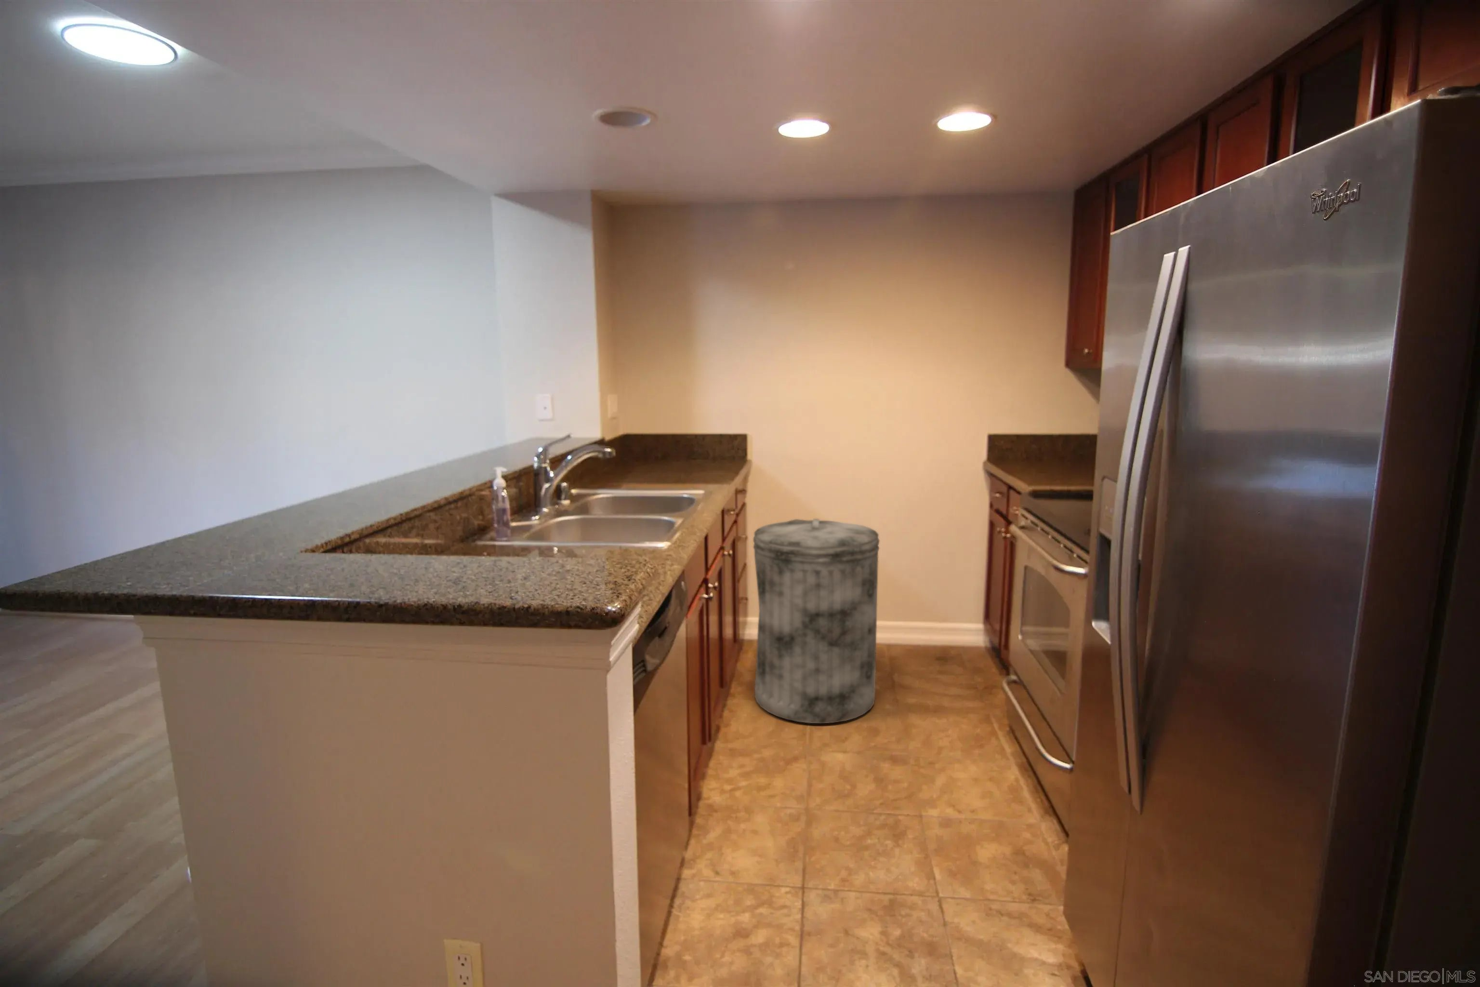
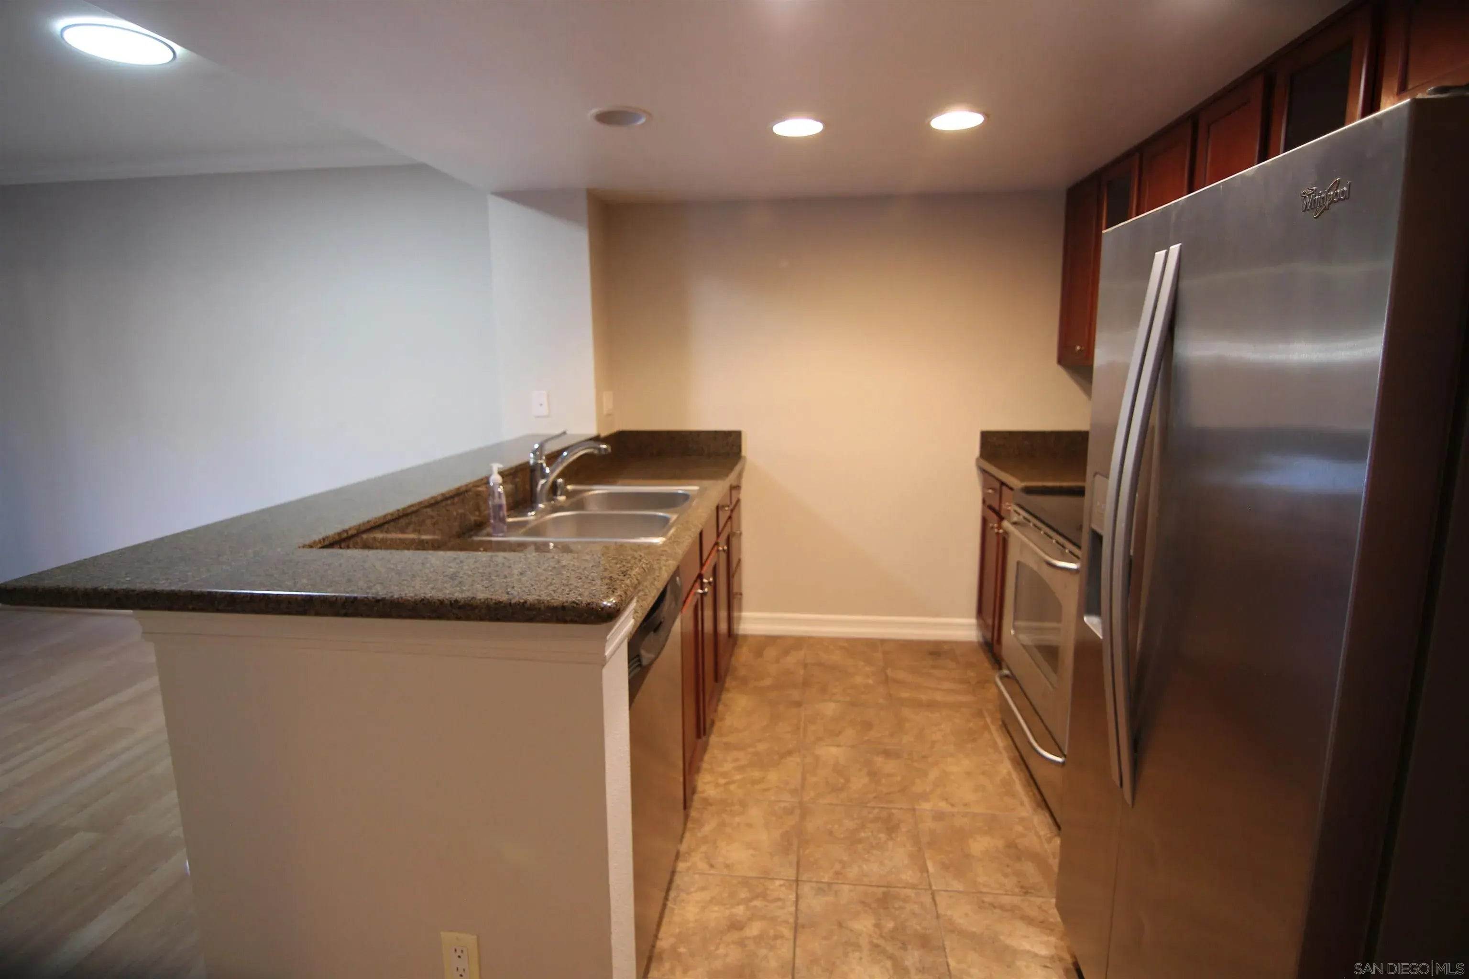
- trash can [752,518,880,724]
